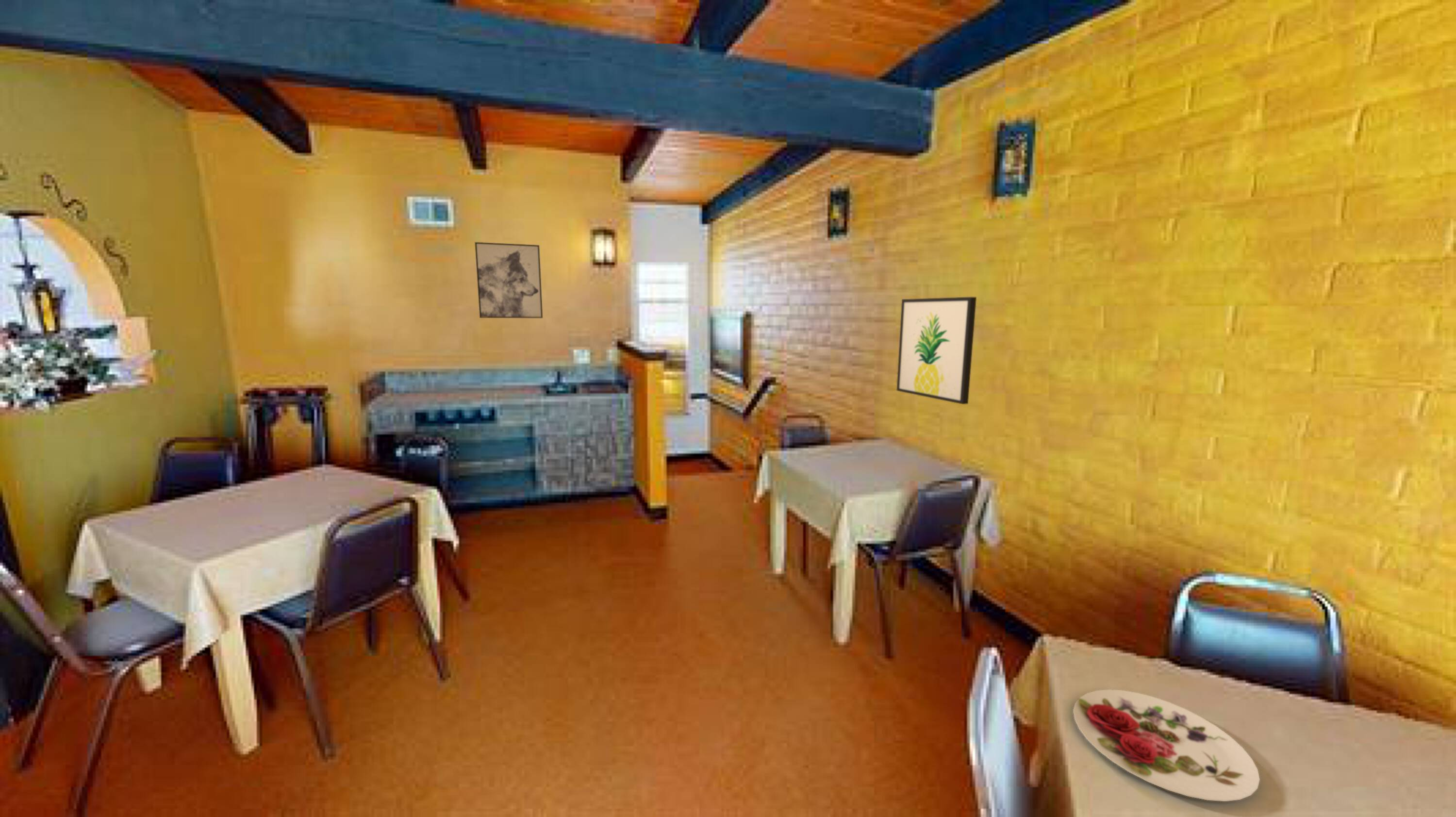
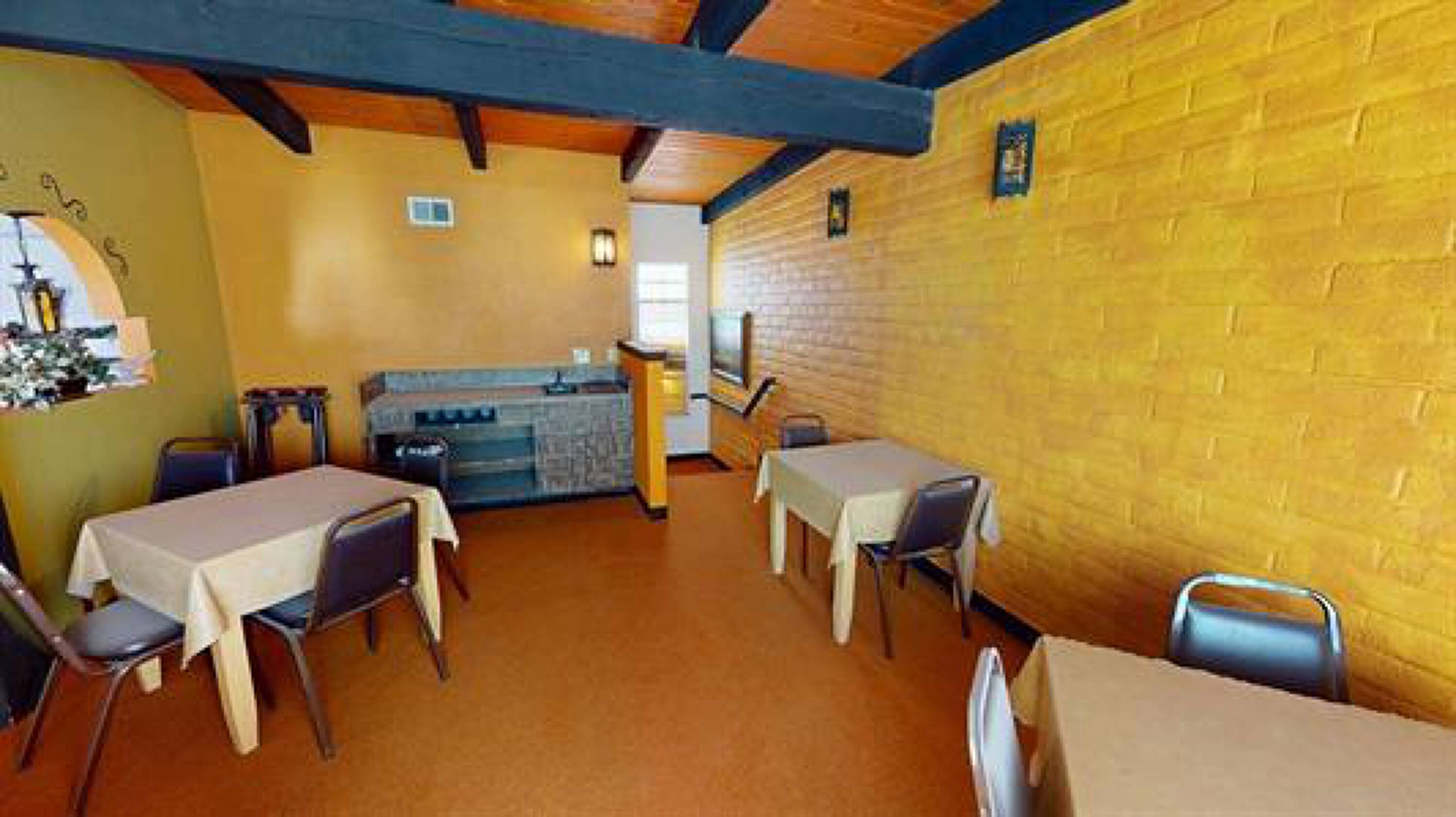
- wall art [474,242,543,318]
- plate [1073,689,1260,802]
- wall art [896,297,977,405]
